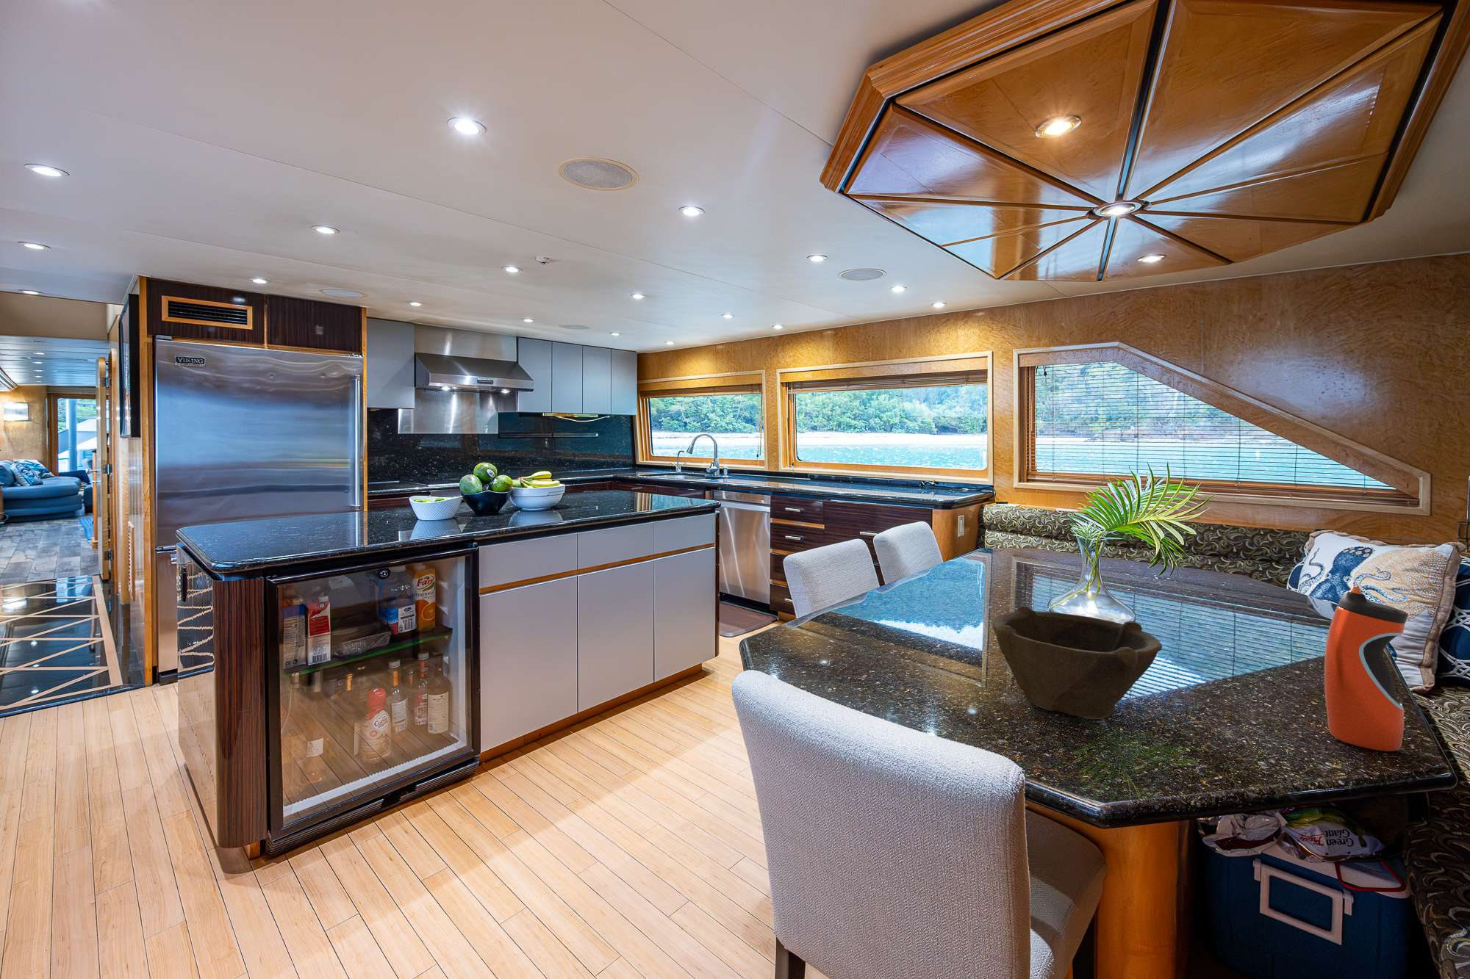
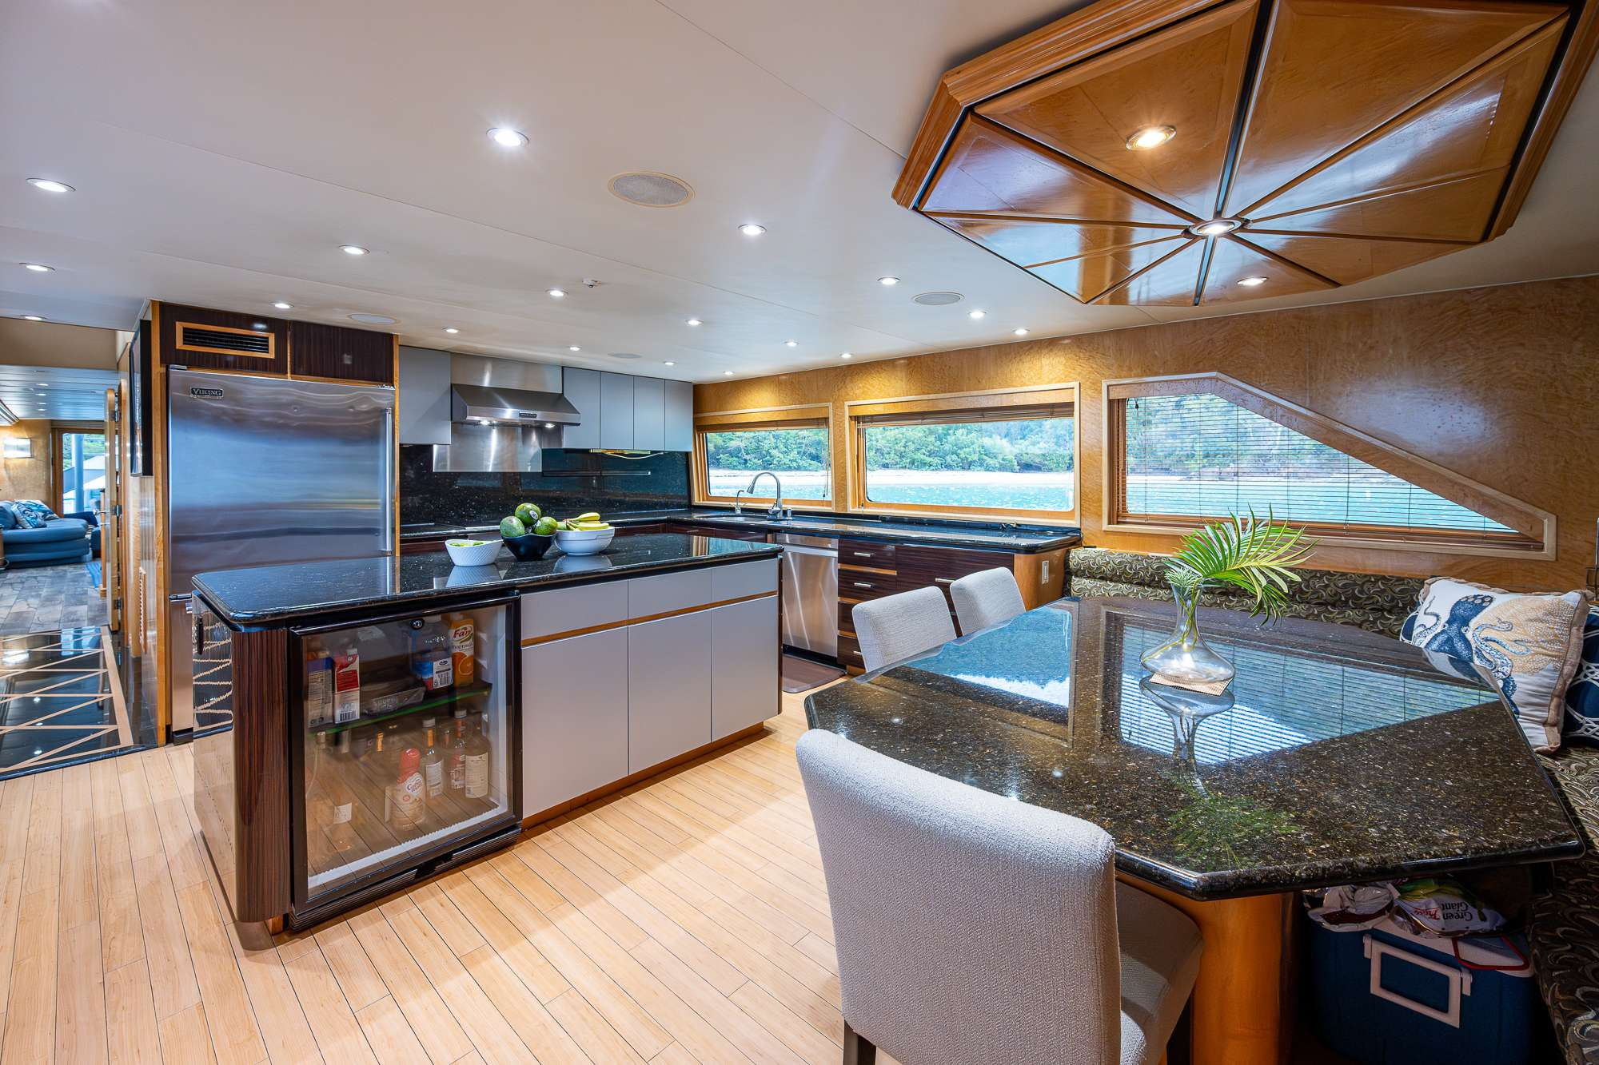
- bowl [991,604,1163,720]
- water bottle [1324,585,1409,752]
